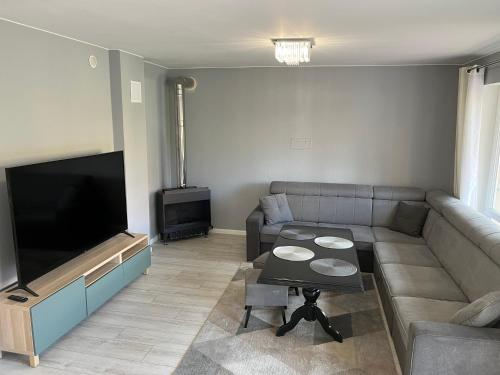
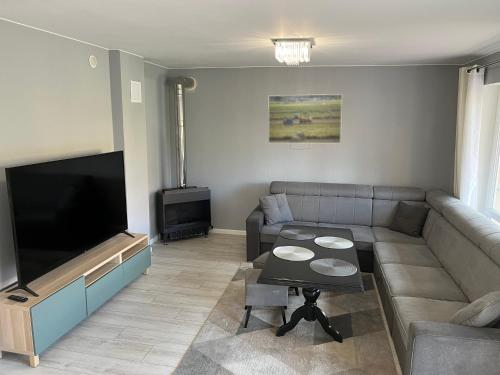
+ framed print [267,93,343,144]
